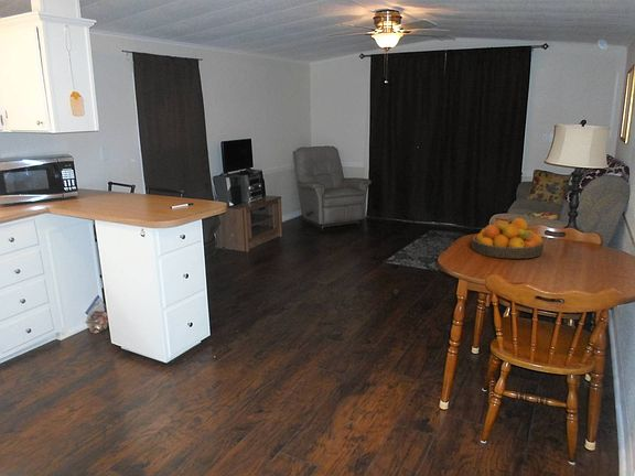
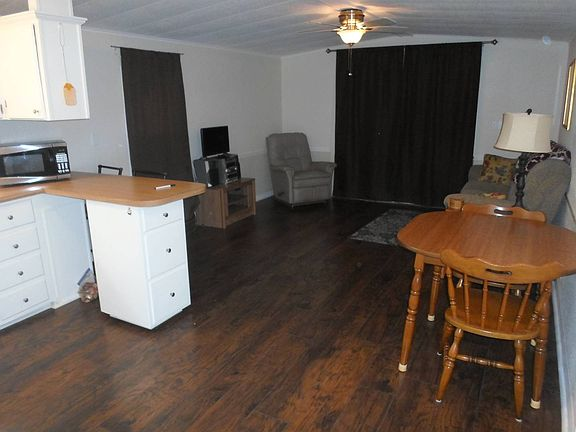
- fruit bowl [471,217,545,260]
